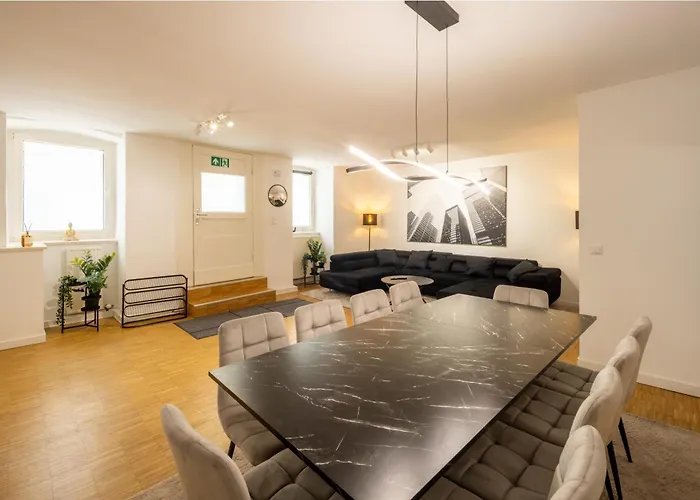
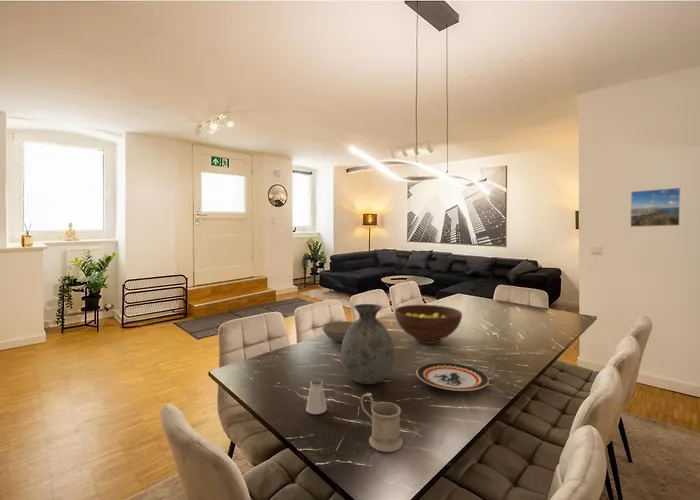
+ vase [340,303,395,385]
+ saltshaker [305,377,328,415]
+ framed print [629,186,682,228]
+ mug [360,392,404,453]
+ plate [415,362,490,392]
+ bowl [321,320,355,343]
+ fruit bowl [394,304,463,345]
